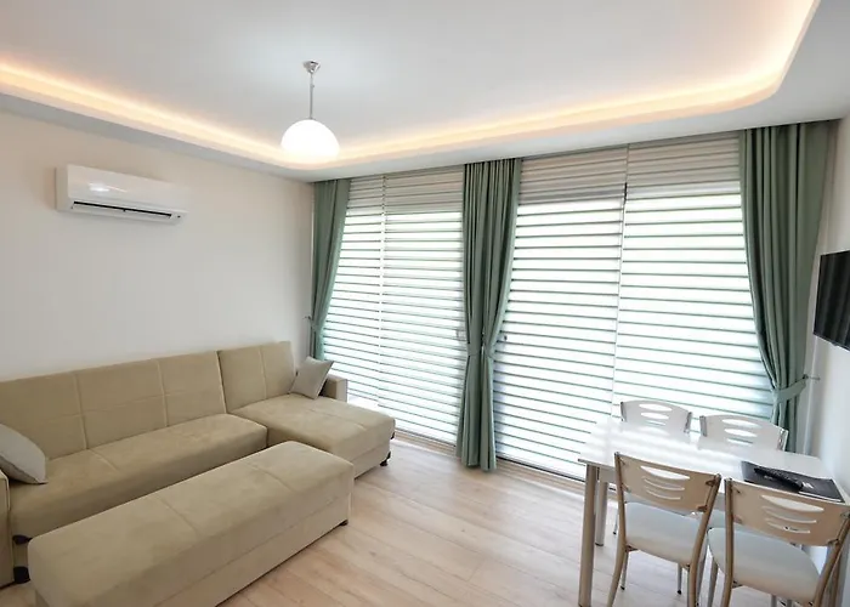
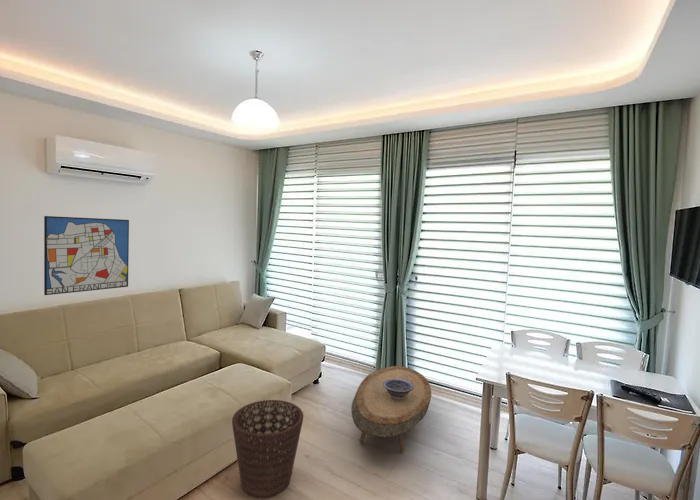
+ basket [231,399,304,499]
+ wall art [43,215,130,296]
+ decorative bowl [383,379,414,399]
+ coffee table [350,365,432,453]
